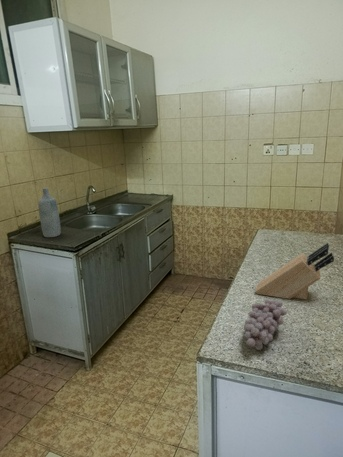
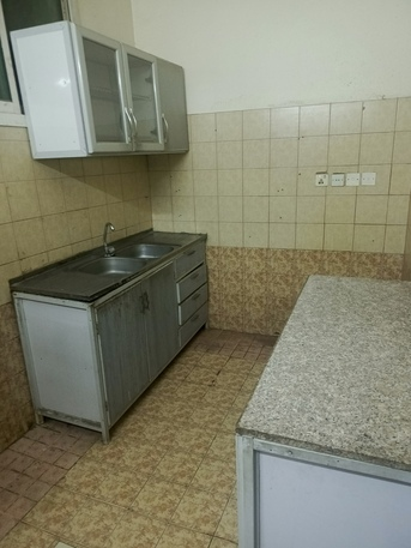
- knife block [254,242,335,300]
- fruit [243,298,288,351]
- bottle [38,187,62,238]
